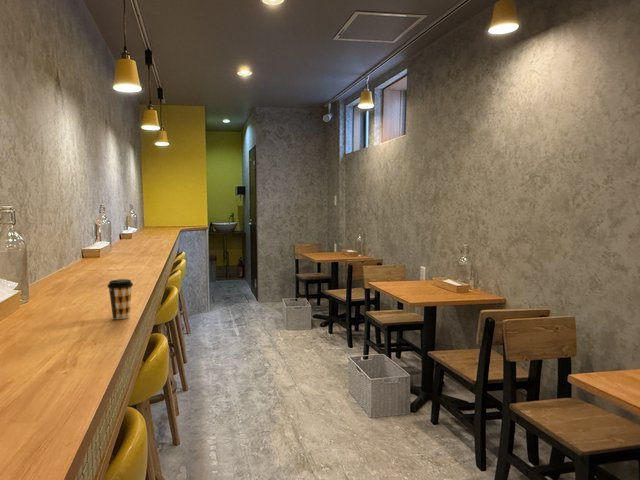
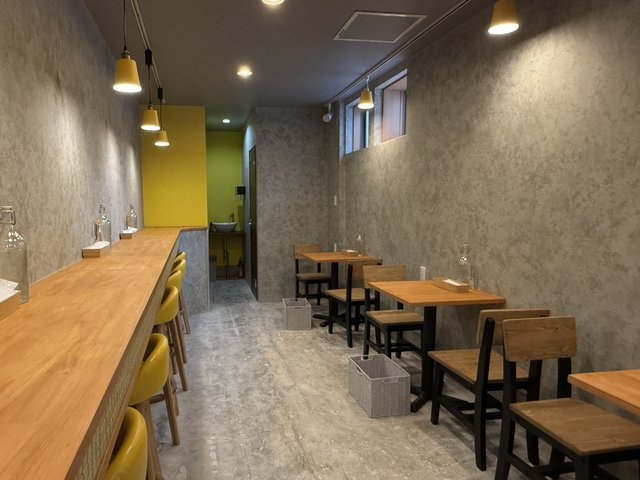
- coffee cup [106,278,134,320]
